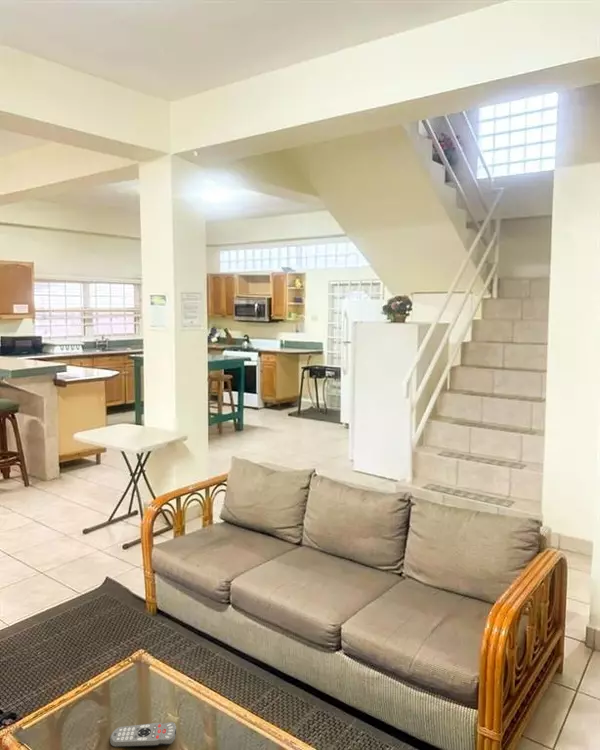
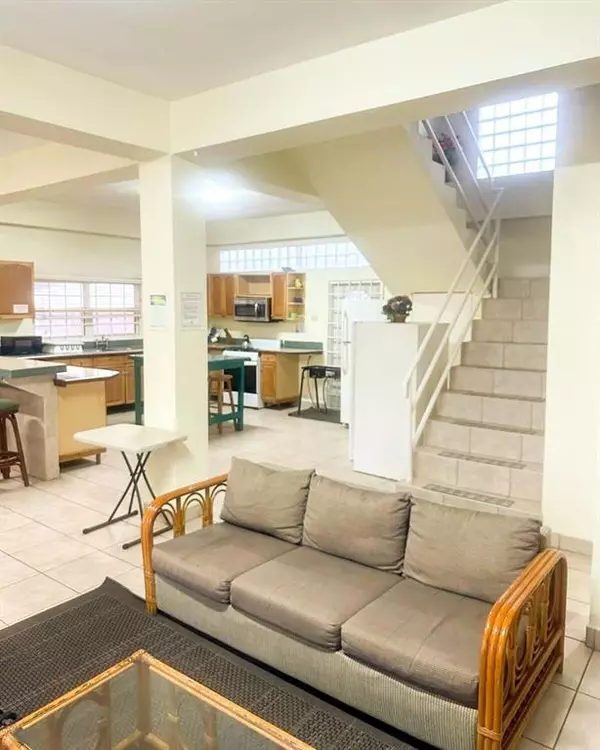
- remote control [109,721,177,748]
